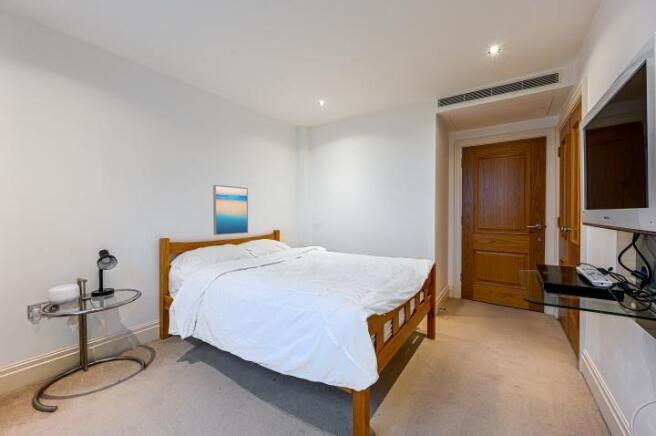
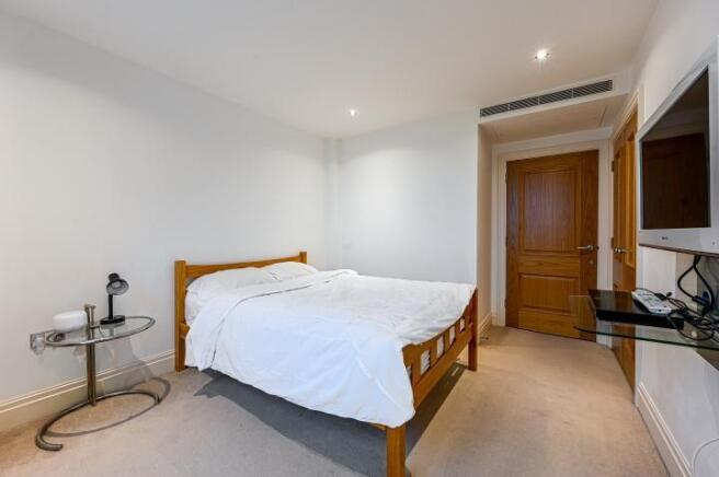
- wall art [212,184,249,236]
